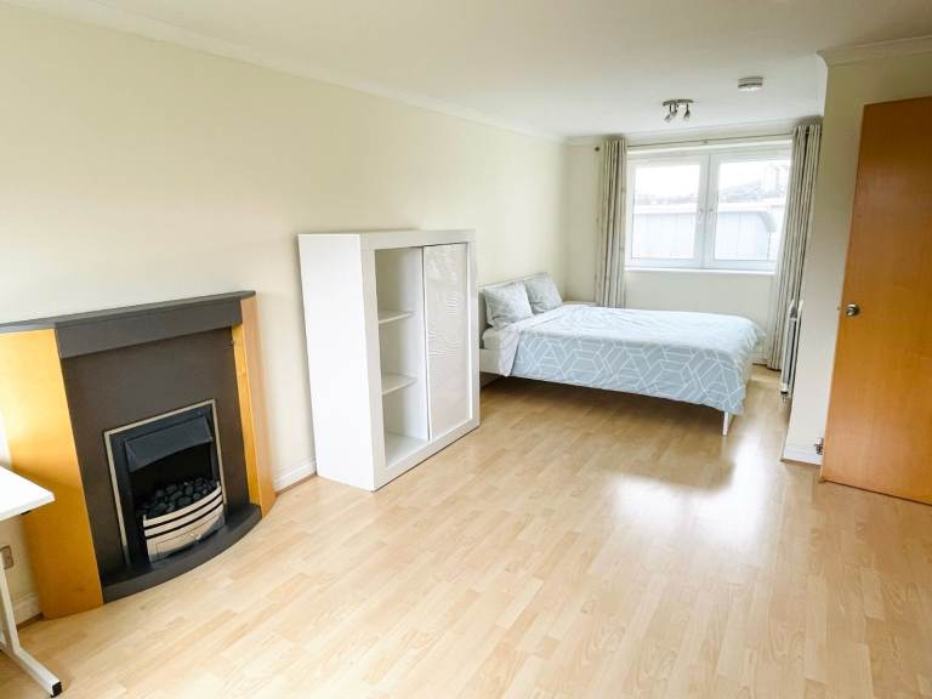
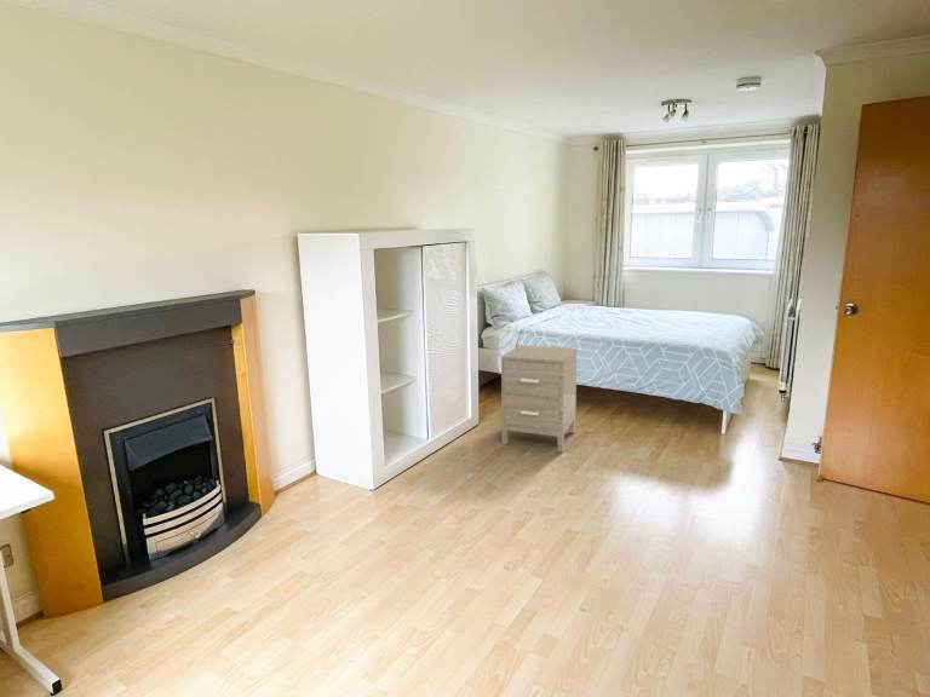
+ nightstand [500,344,578,453]
